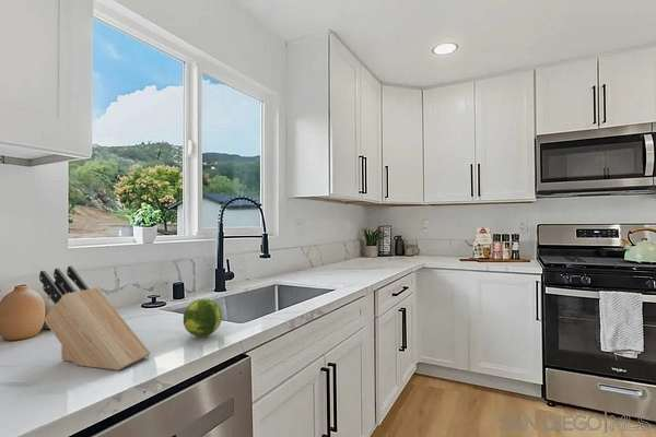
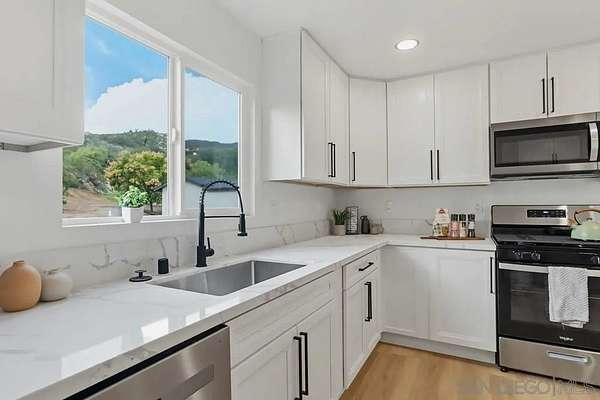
- knife block [38,265,152,371]
- fruit [183,298,223,338]
